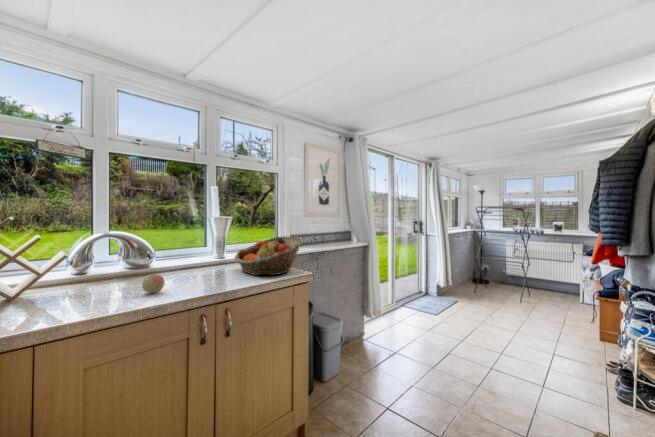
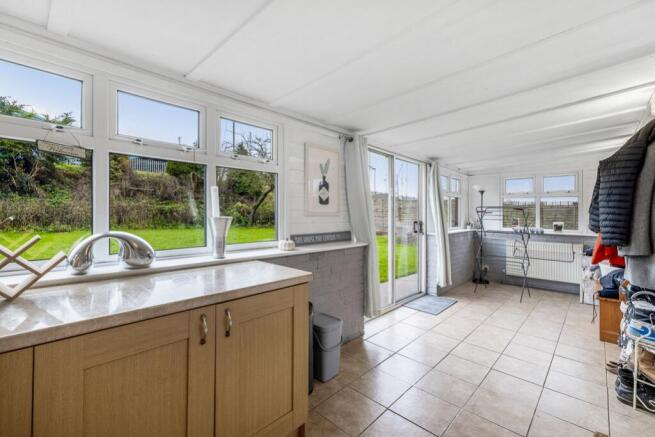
- apple [141,273,166,294]
- fruit basket [233,235,305,276]
